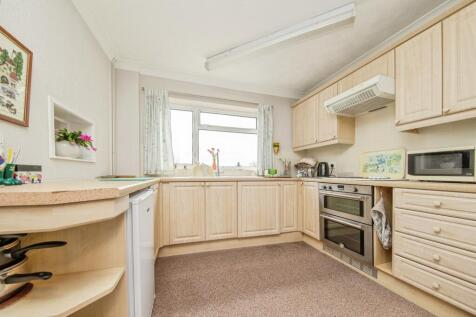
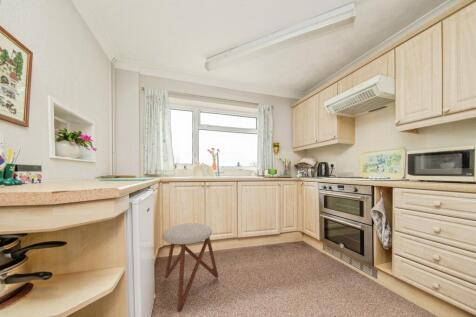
+ stool [161,222,219,313]
